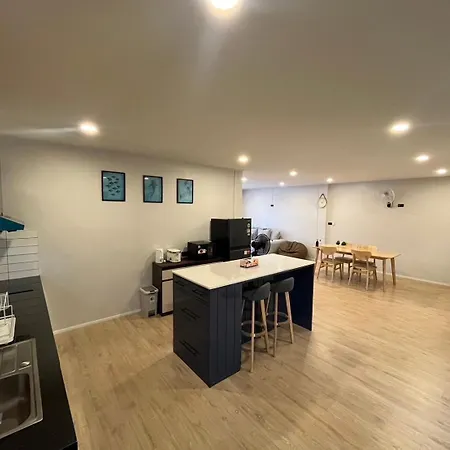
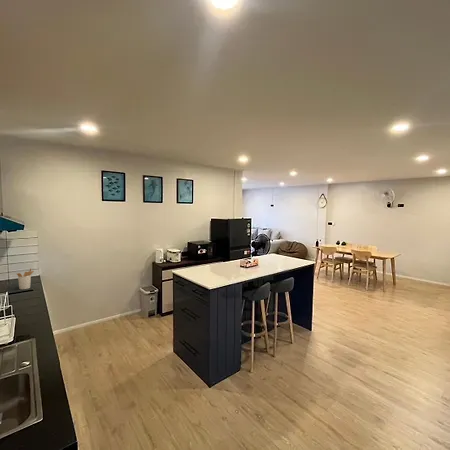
+ utensil holder [16,267,35,290]
